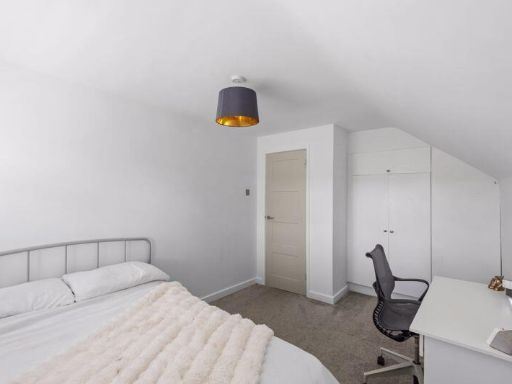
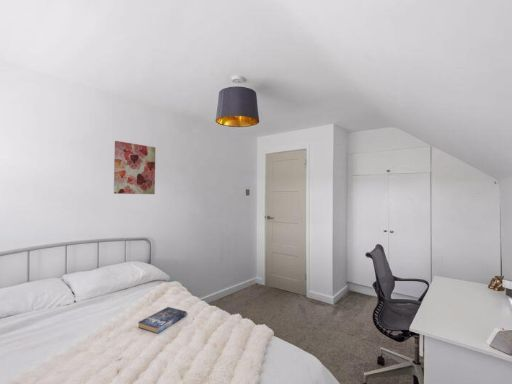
+ wall art [113,140,156,195]
+ book [137,306,188,334]
